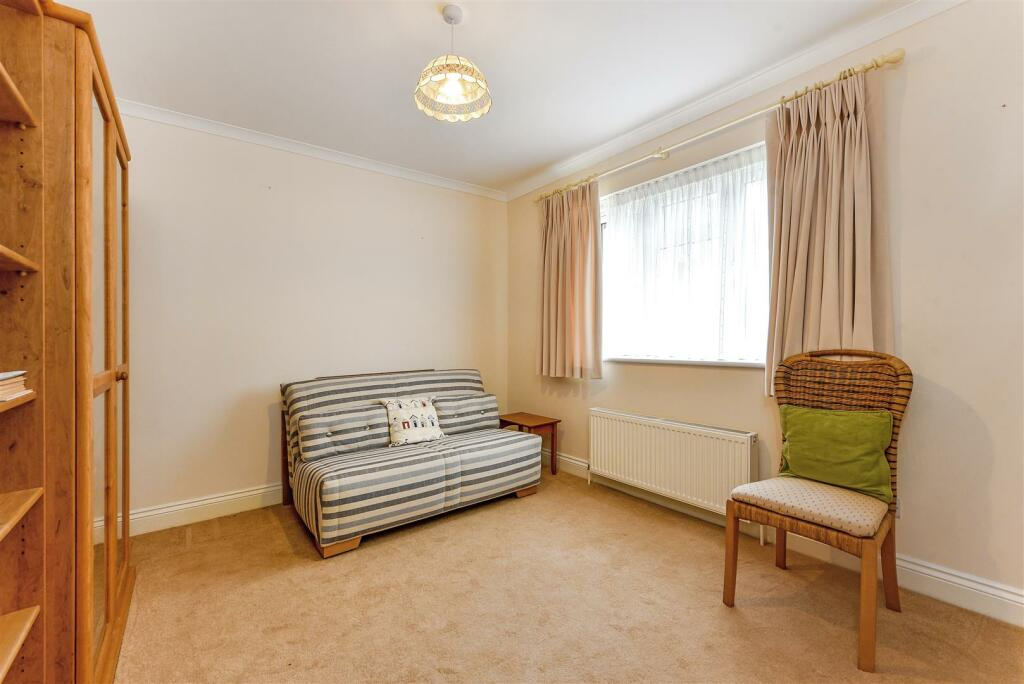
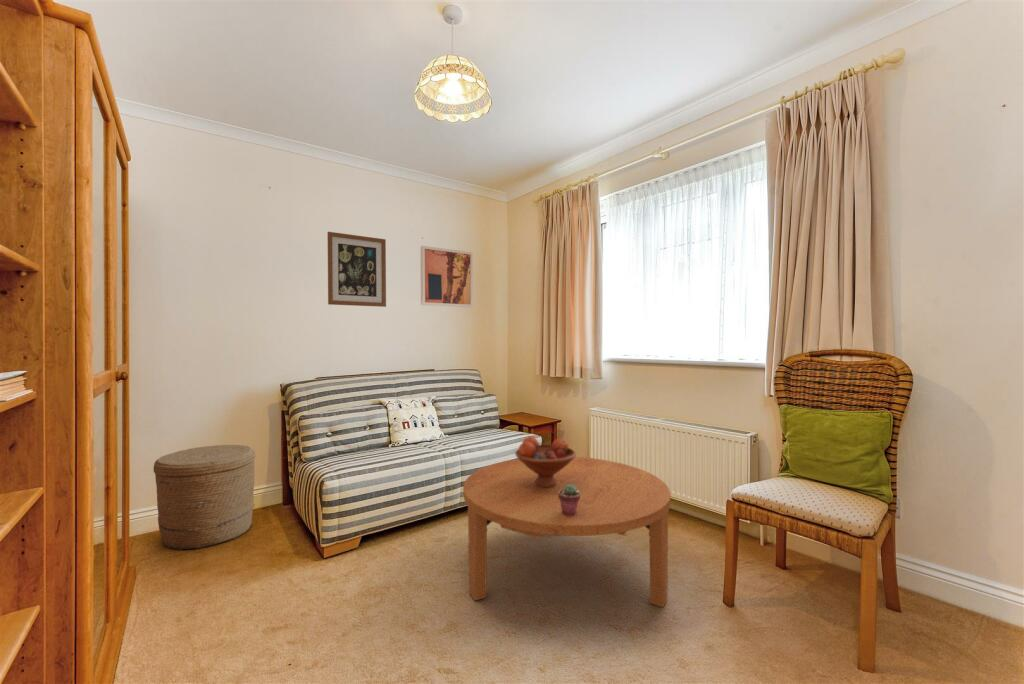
+ basket [153,444,256,551]
+ coffee table [462,456,672,608]
+ wall art [326,231,387,308]
+ potted succulent [558,484,580,516]
+ wall art [420,245,474,308]
+ fruit bowl [514,435,577,487]
